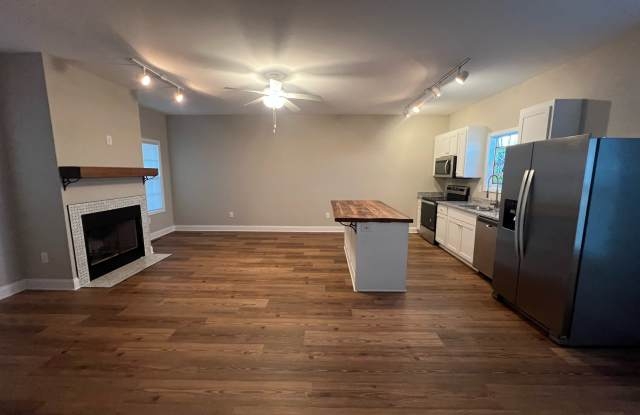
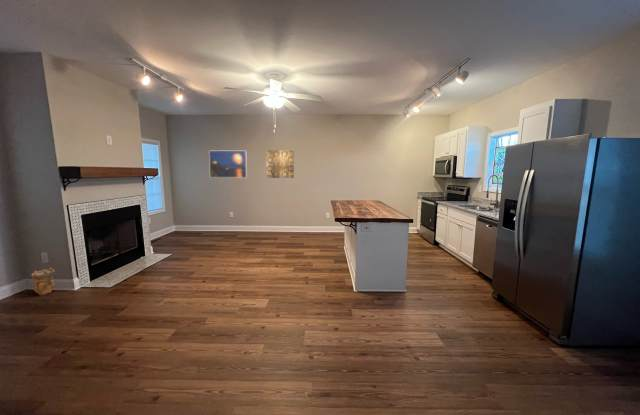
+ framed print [208,150,248,179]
+ wall art [265,150,295,179]
+ vase [30,267,56,296]
